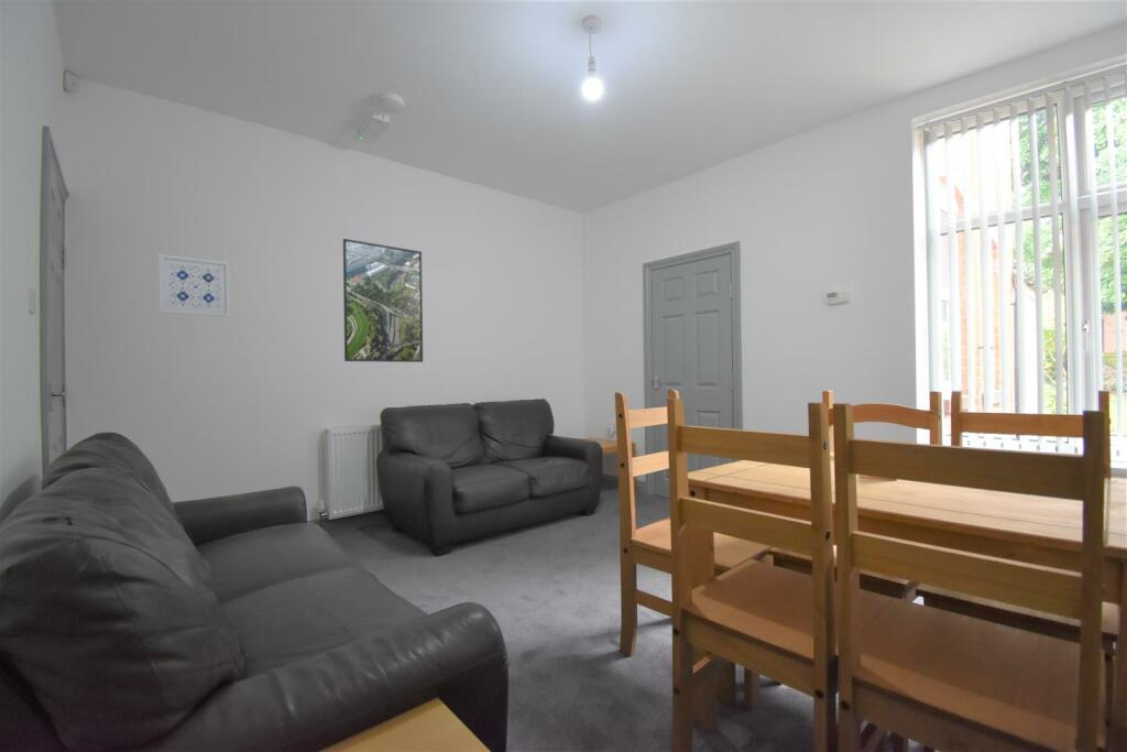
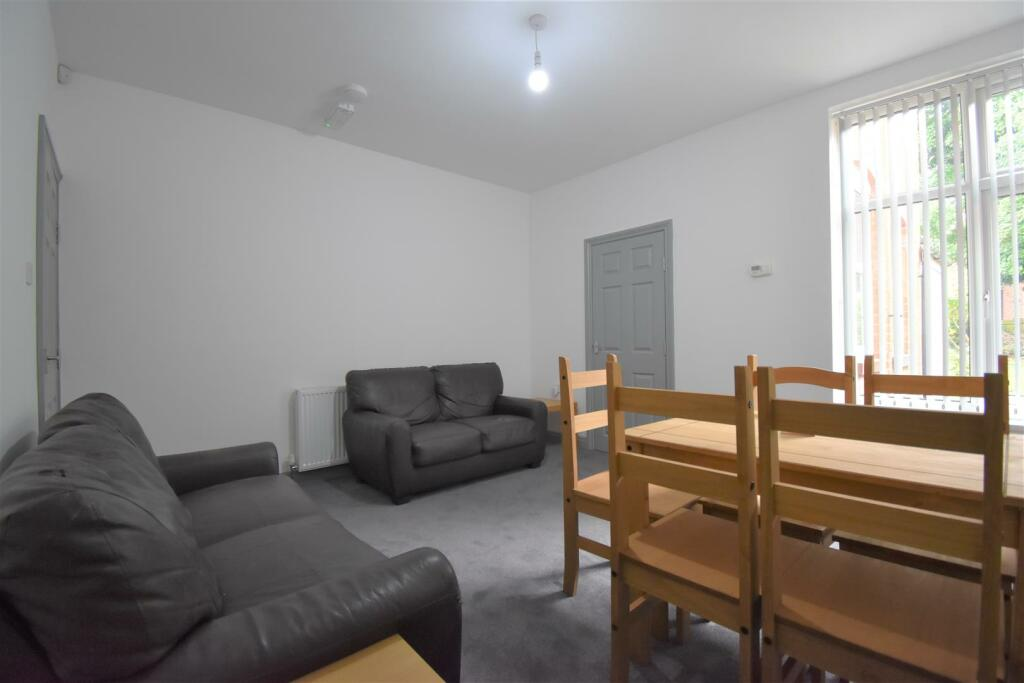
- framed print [342,238,424,363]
- wall art [157,253,231,318]
